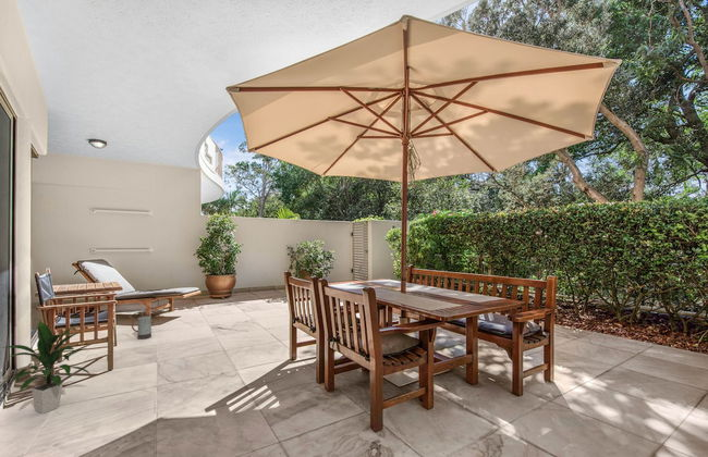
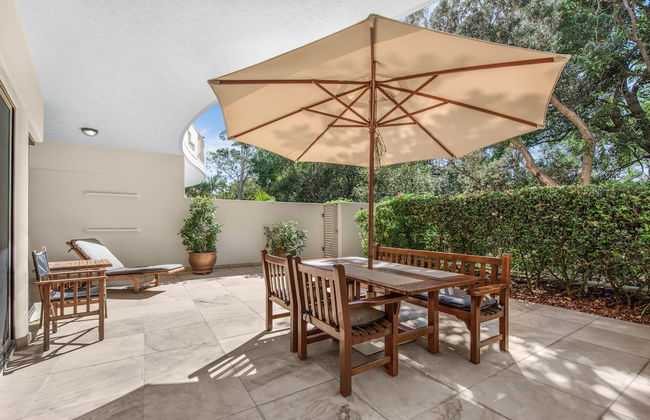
- watering can [127,306,160,341]
- indoor plant [0,319,90,415]
